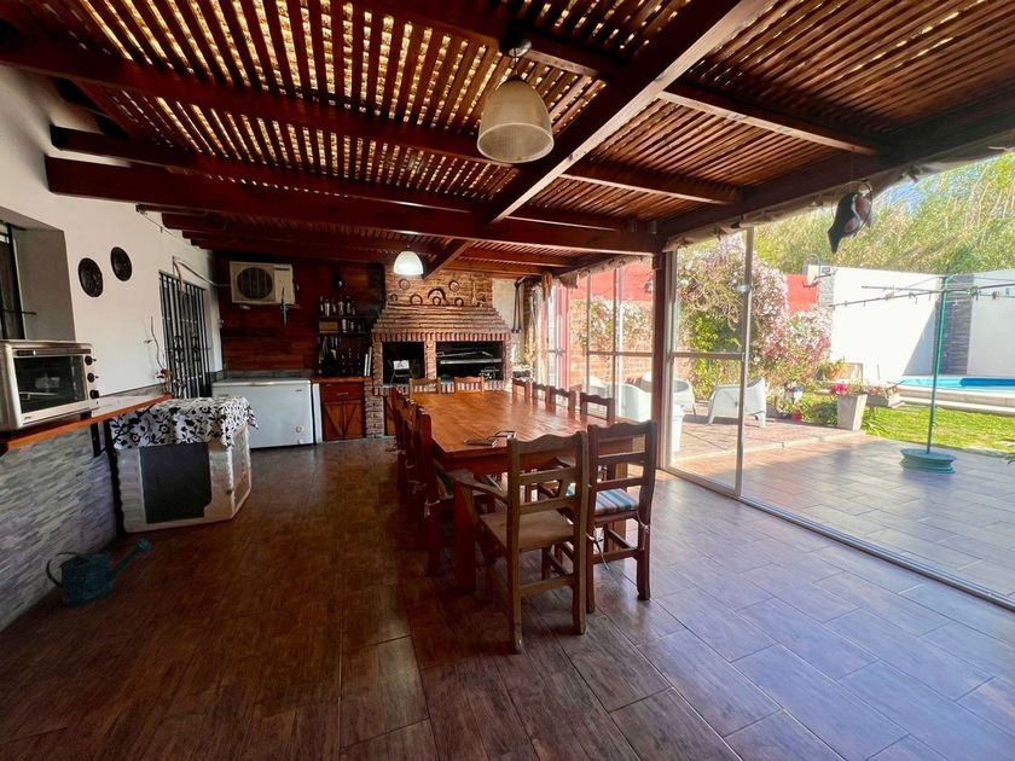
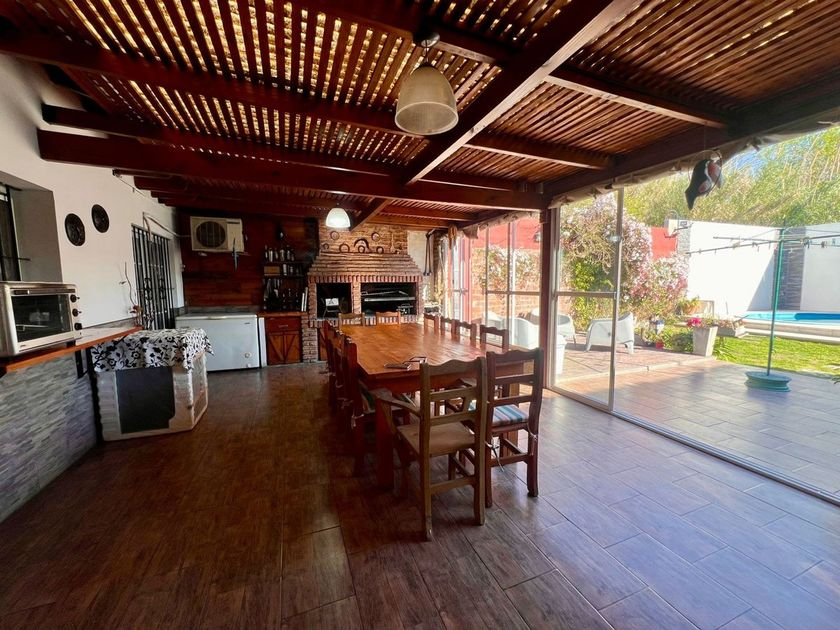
- watering can [45,538,152,606]
